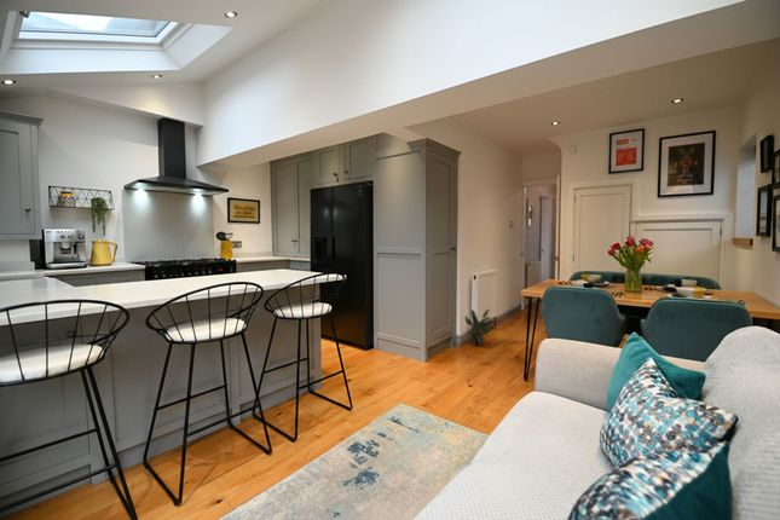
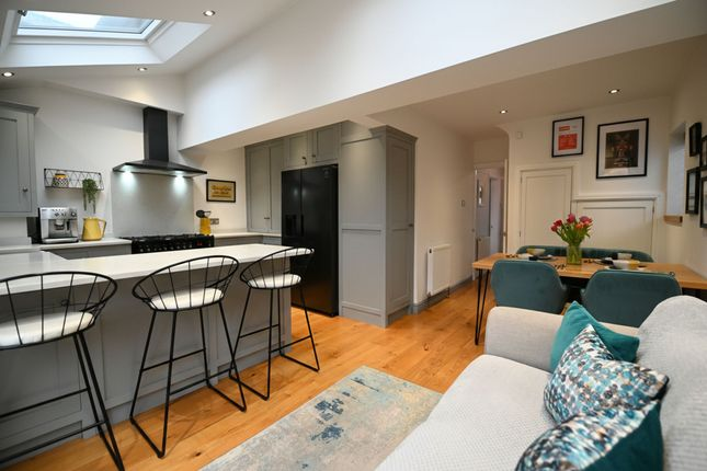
- potted plant [462,308,498,347]
